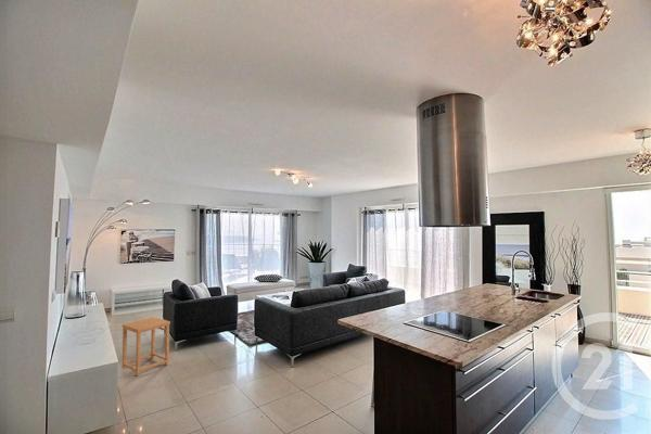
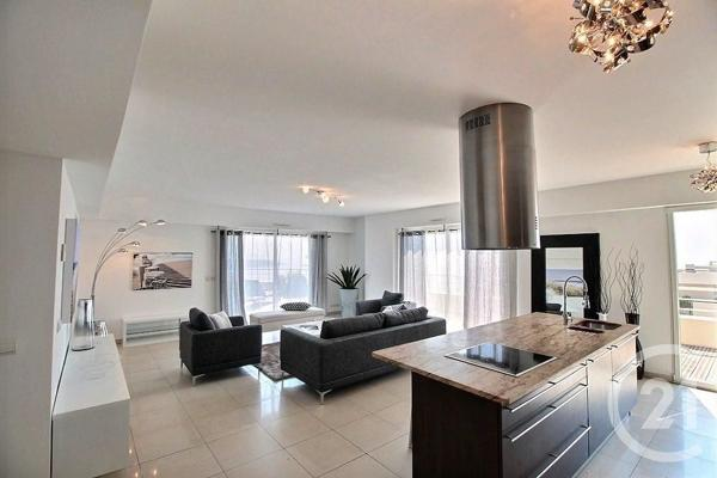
- side table [122,316,171,376]
